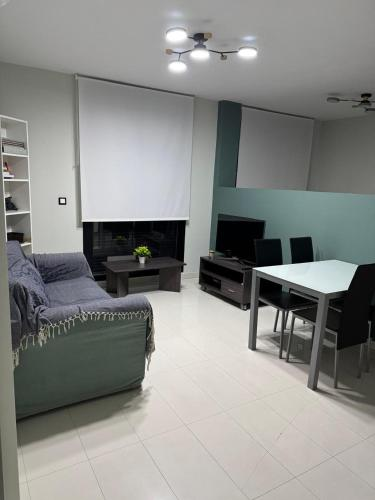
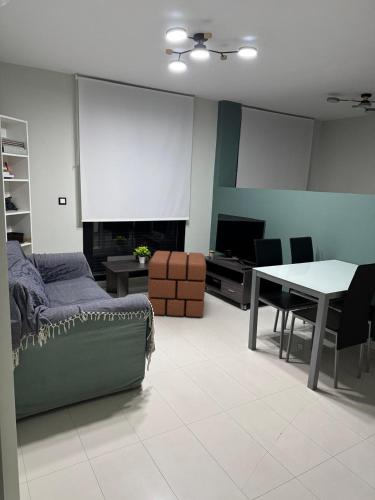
+ pouf [147,250,207,318]
